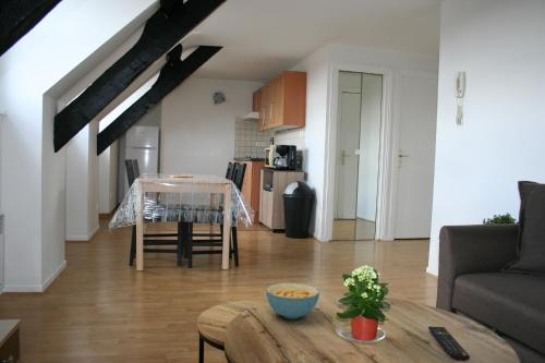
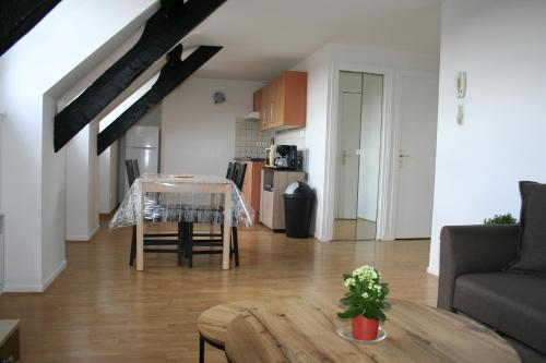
- cereal bowl [265,282,320,320]
- remote control [427,325,471,362]
